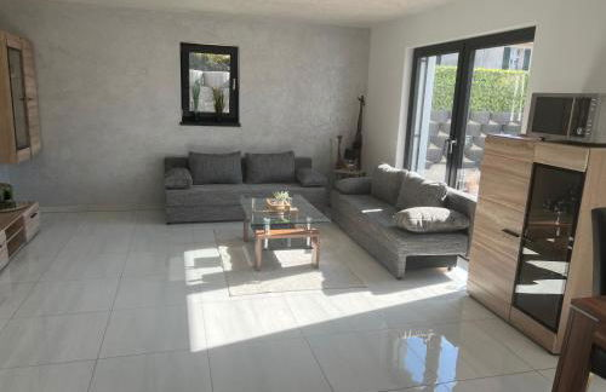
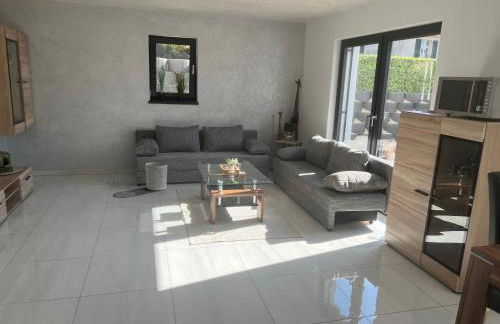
+ waste bin [144,161,168,191]
